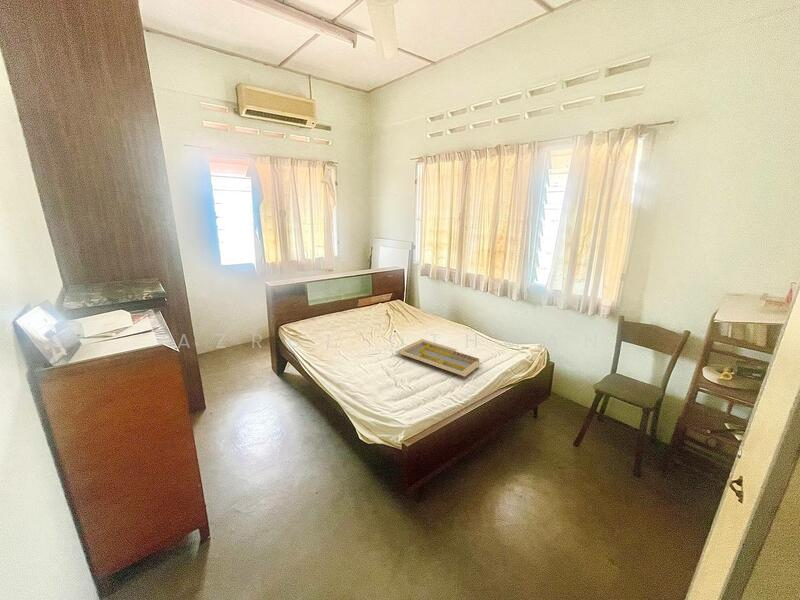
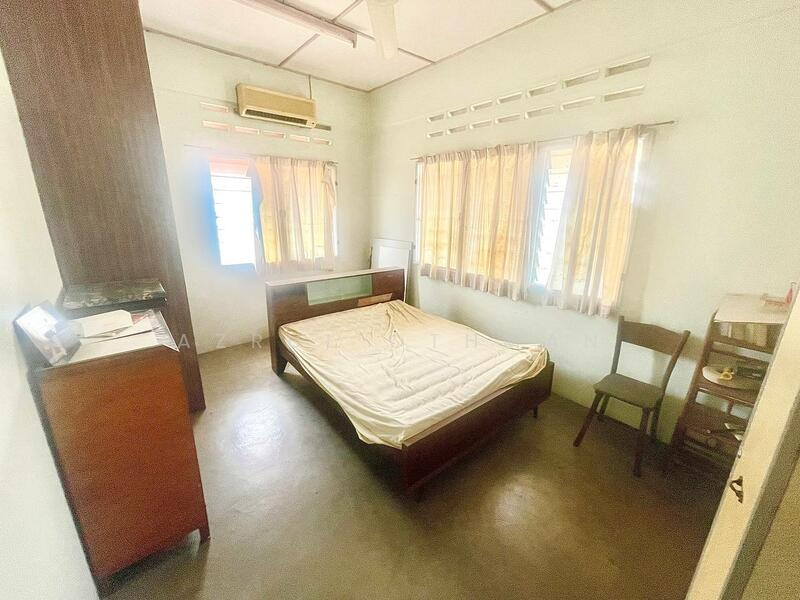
- serving tray [395,338,483,378]
